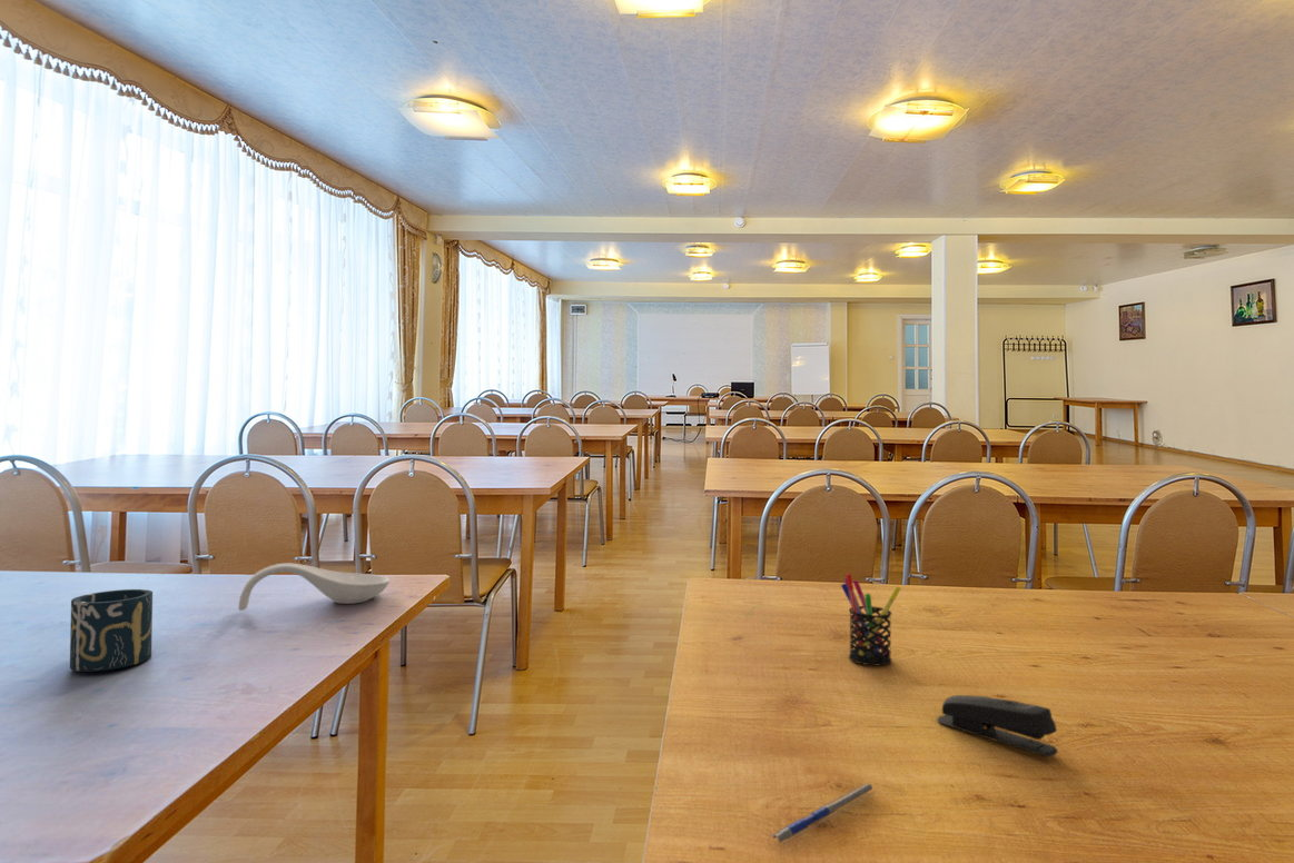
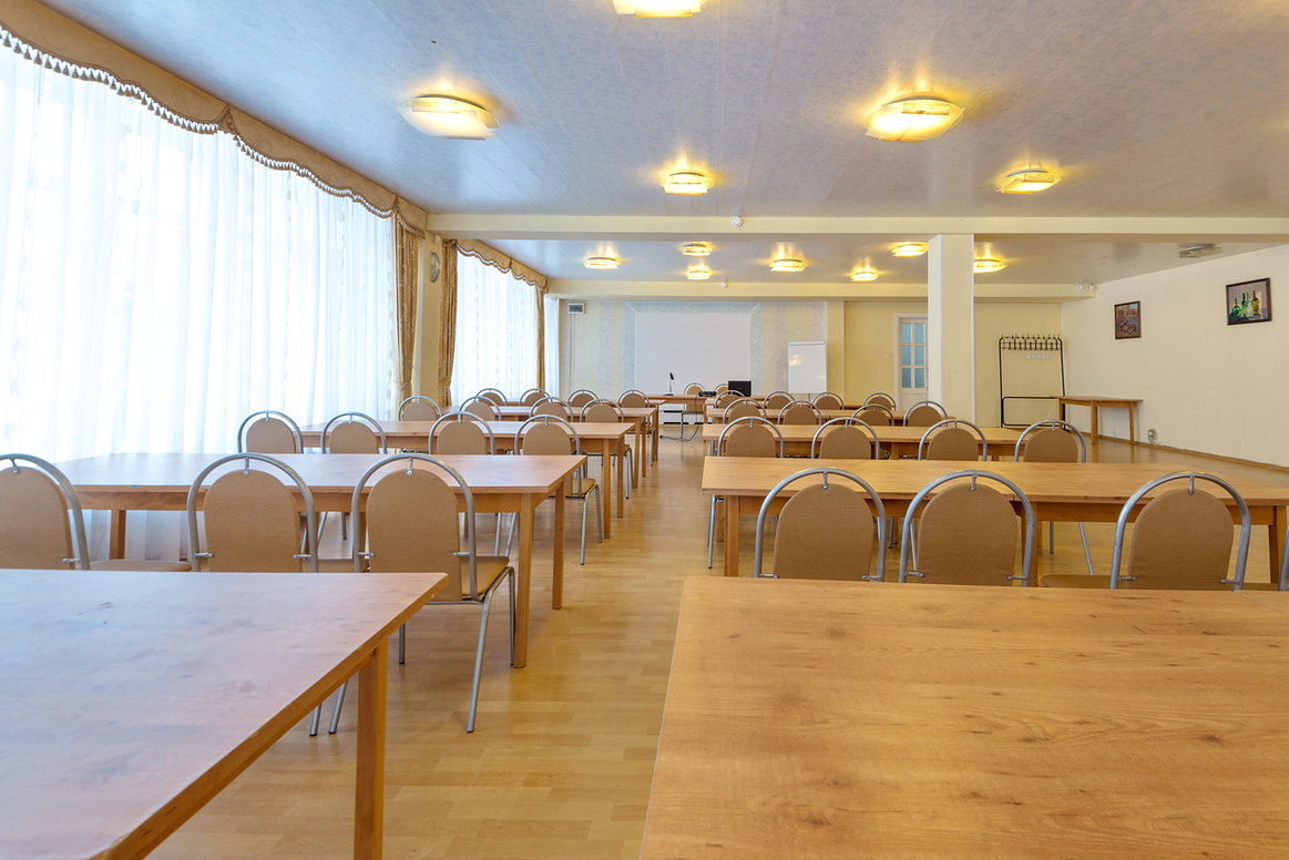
- pen [769,783,878,846]
- stapler [936,694,1059,757]
- spoon rest [237,563,391,612]
- cup [69,588,154,673]
- pen holder [840,573,902,666]
